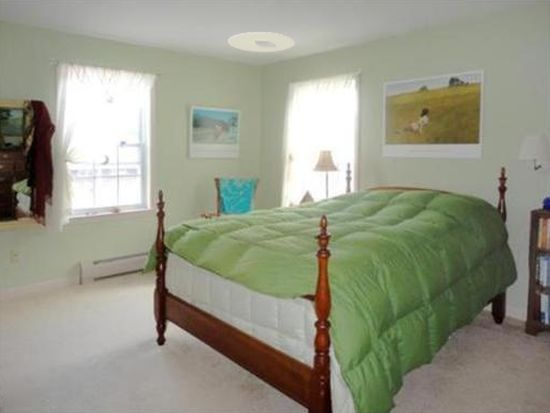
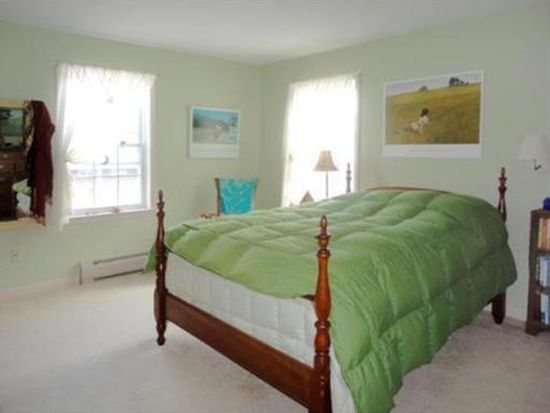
- ceiling light [227,31,296,53]
